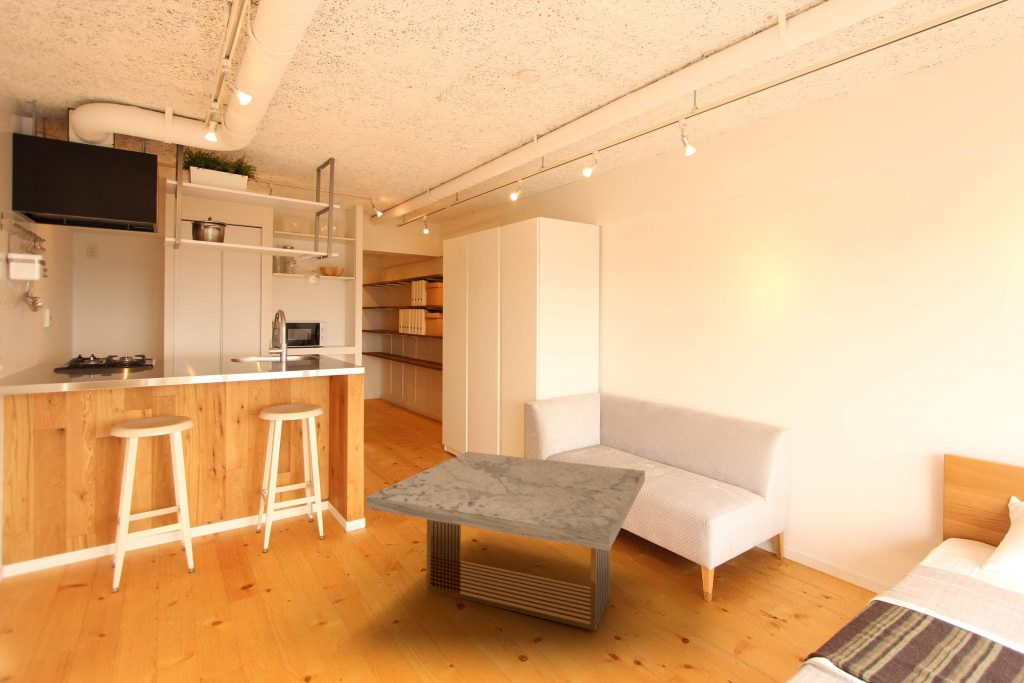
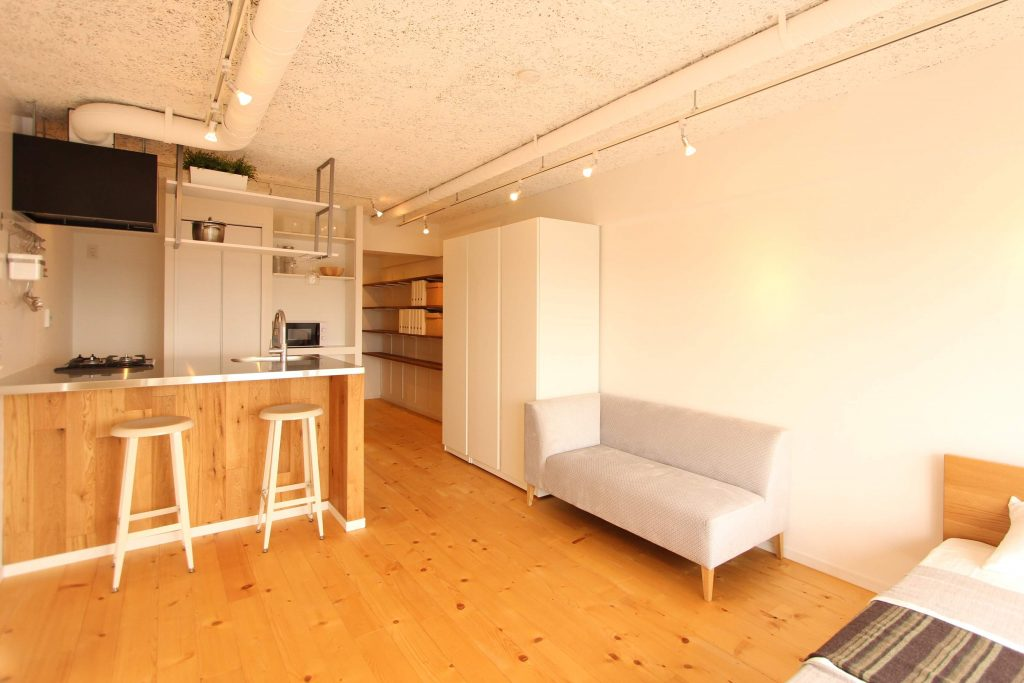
- coffee table [366,451,646,632]
